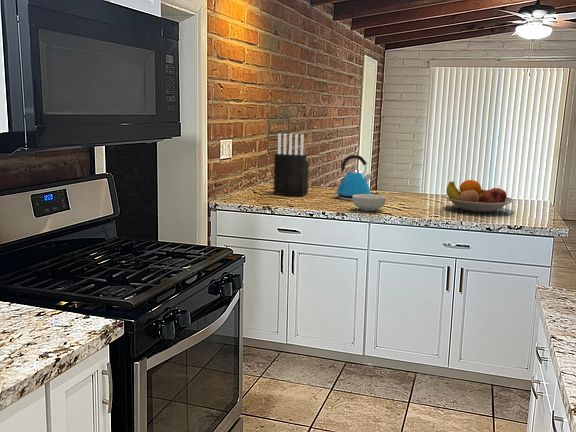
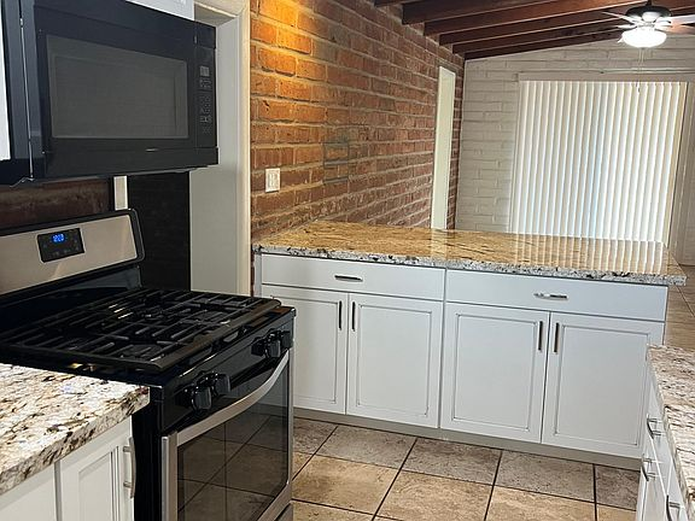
- knife block [273,132,310,197]
- kettle [333,154,374,201]
- fruit bowl [443,179,515,213]
- cereal bowl [352,193,387,212]
